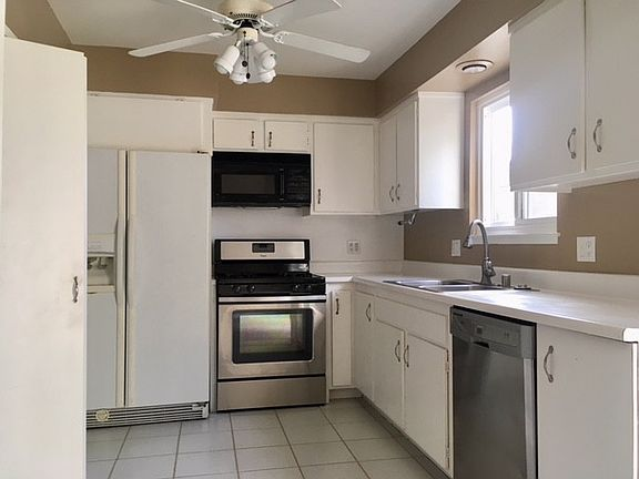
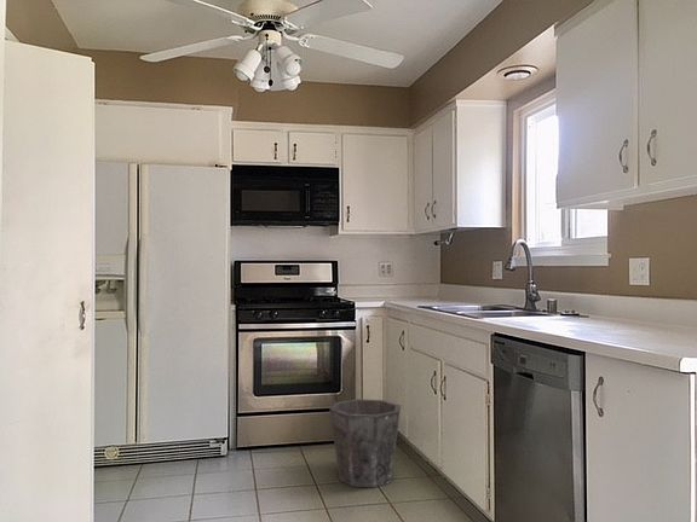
+ waste bin [329,398,402,488]
